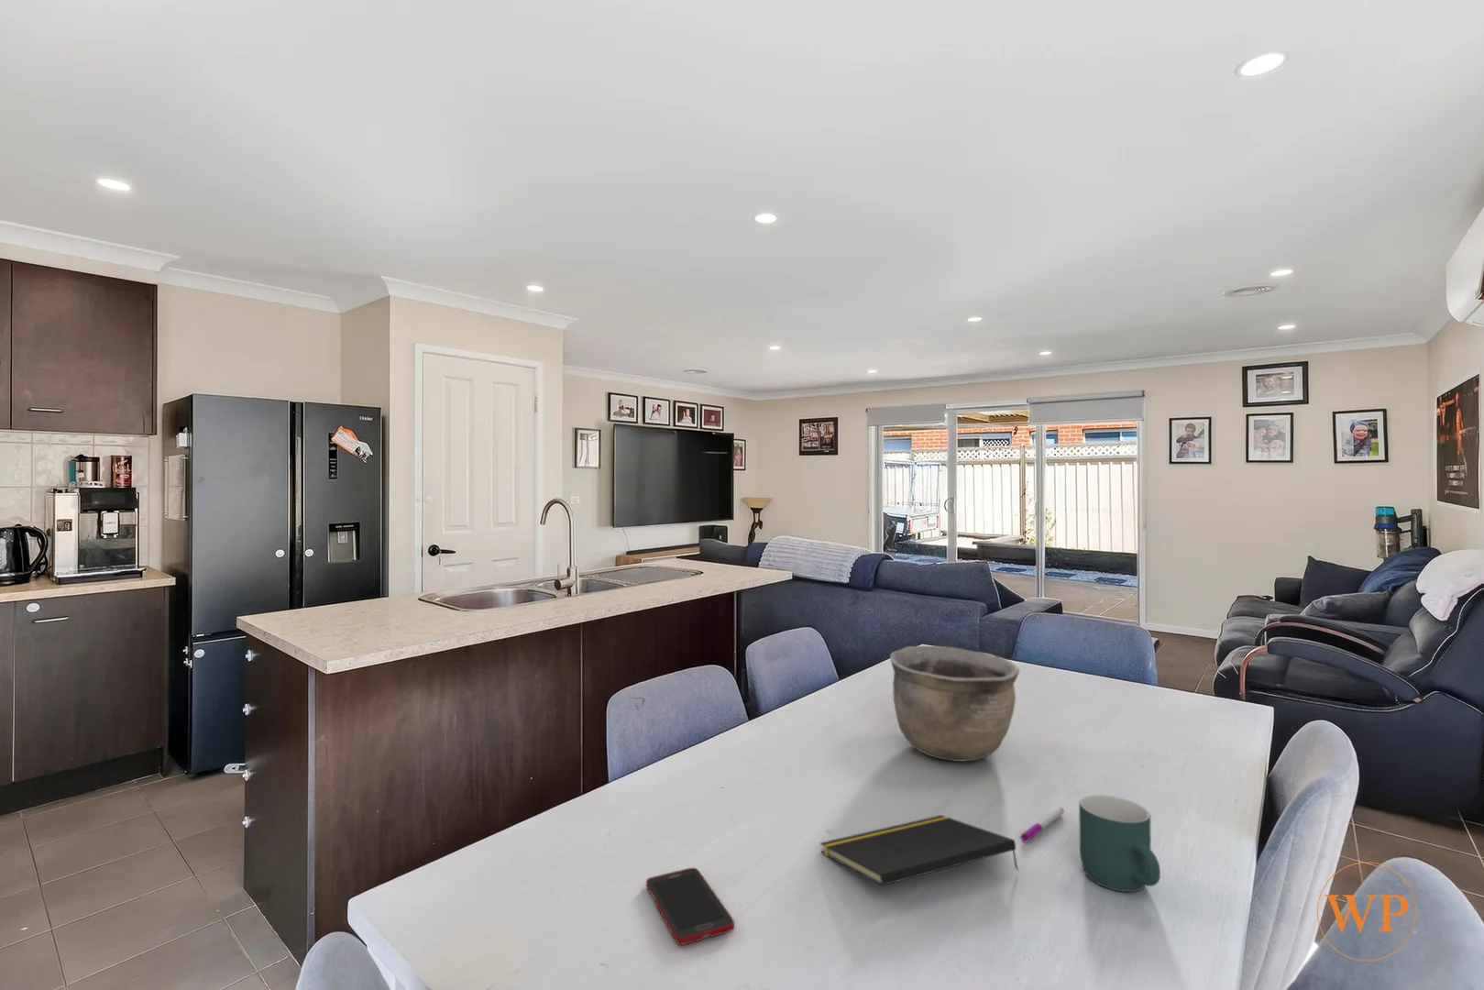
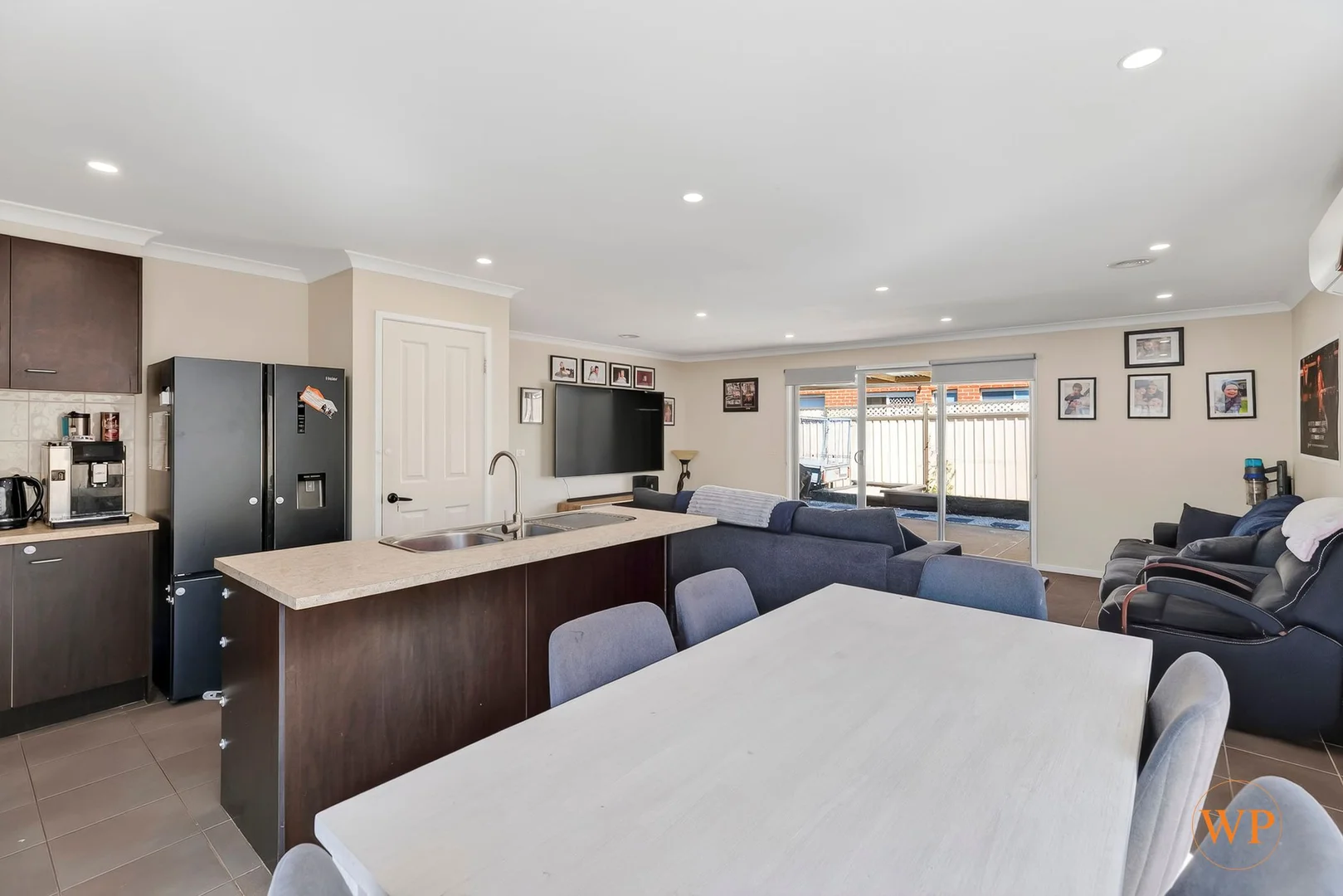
- mug [1078,793,1161,893]
- pen [1019,807,1065,843]
- bowl [890,644,1021,762]
- cell phone [645,867,735,946]
- notepad [820,814,1019,886]
